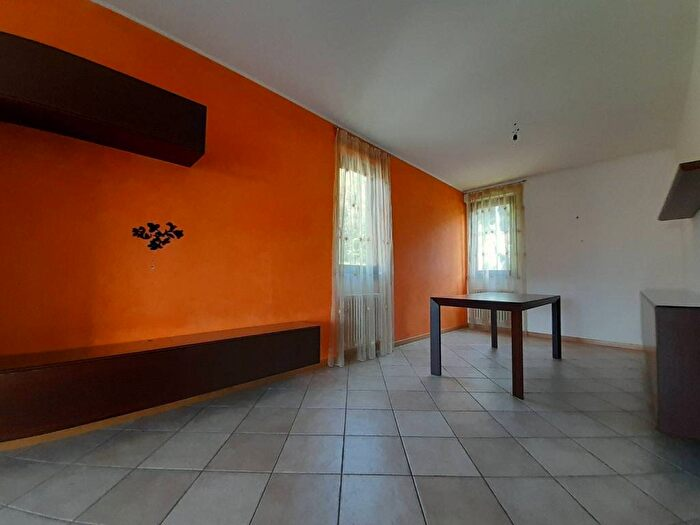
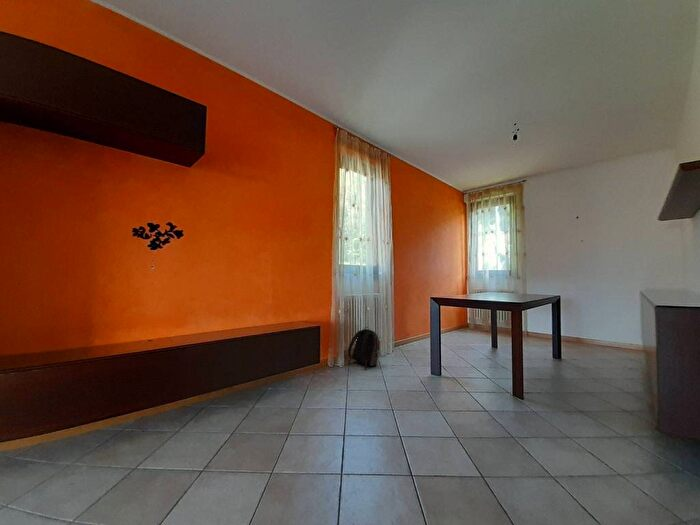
+ backpack [347,326,380,371]
